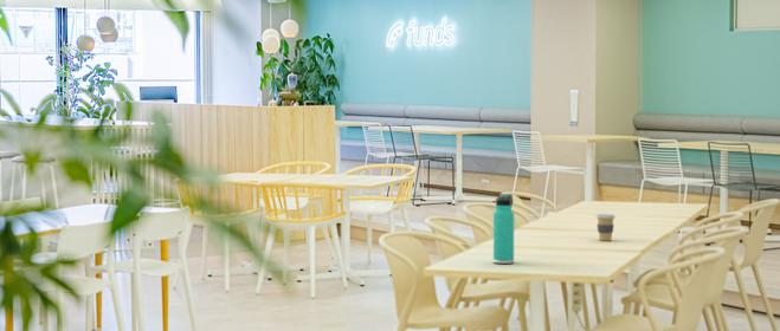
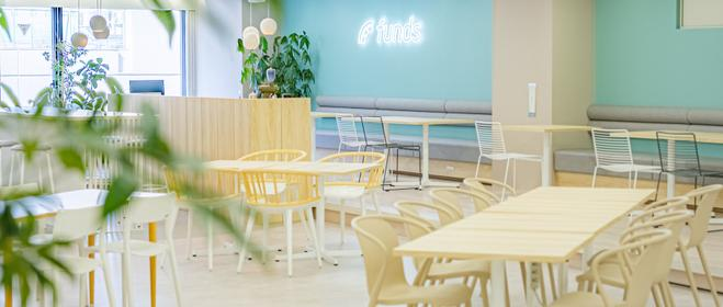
- coffee cup [595,213,617,242]
- thermos bottle [492,193,515,265]
